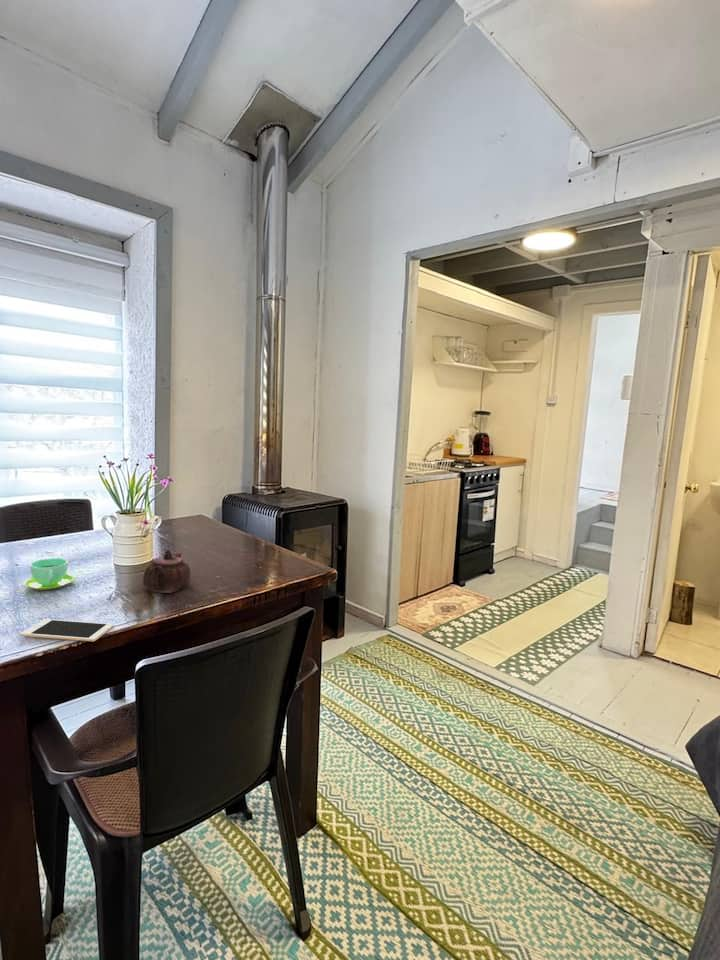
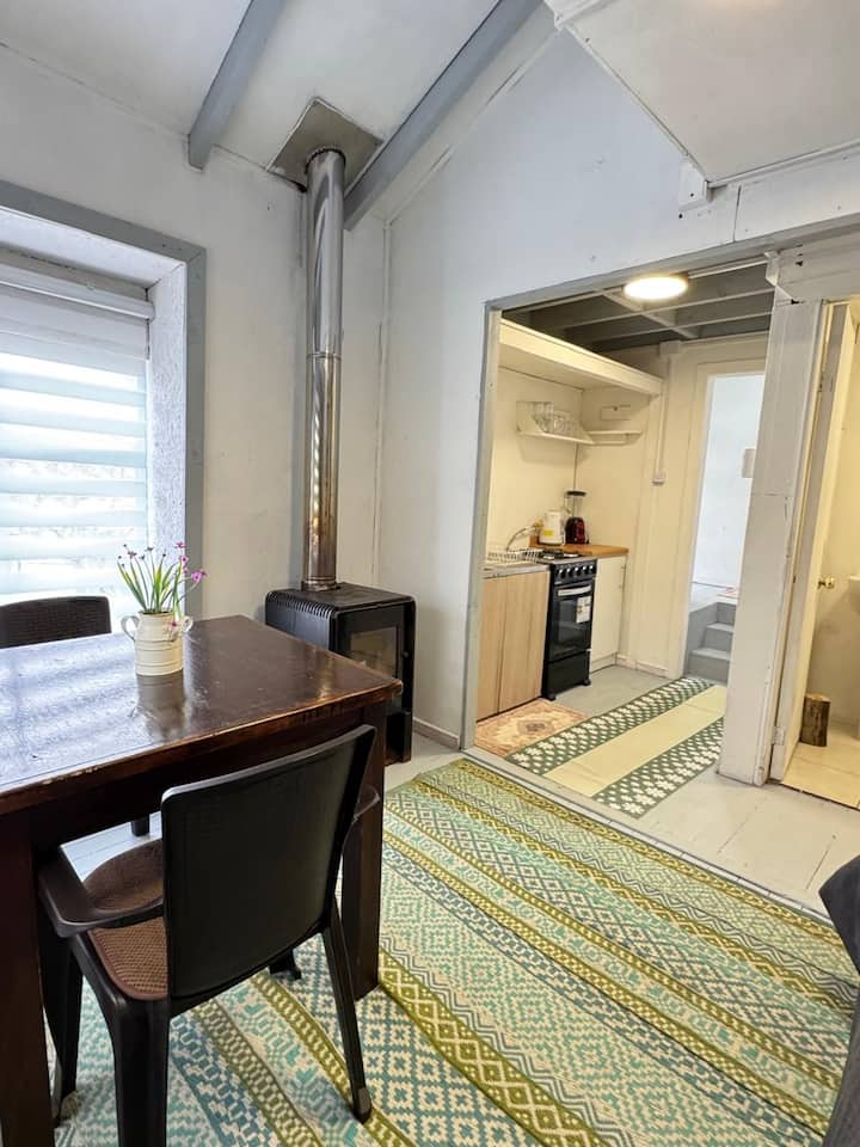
- teapot [142,549,191,594]
- cup [23,557,75,591]
- cell phone [20,618,114,642]
